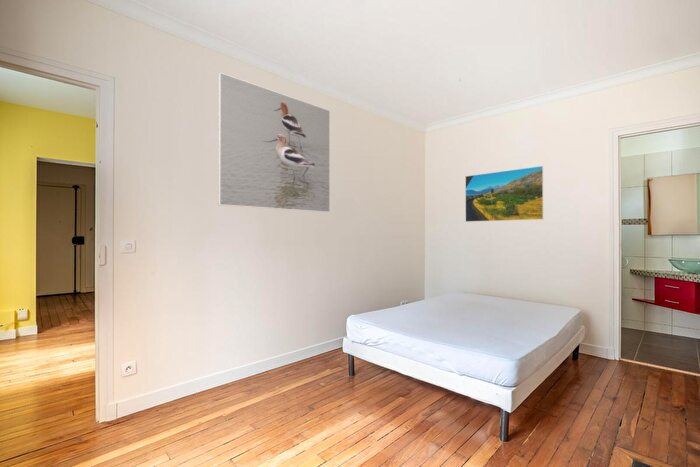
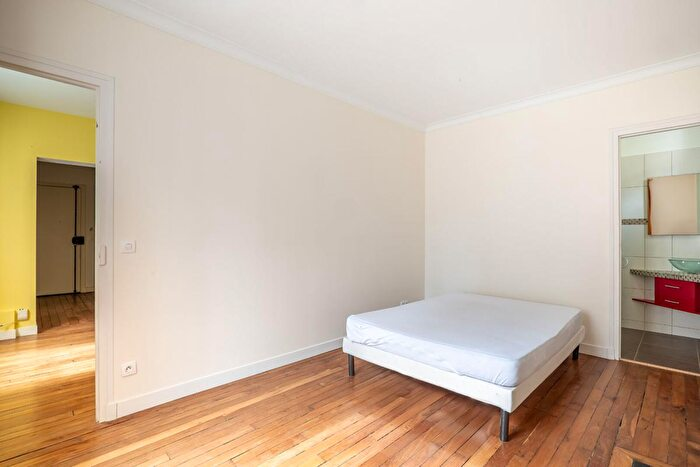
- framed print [464,165,545,223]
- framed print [217,71,331,213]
